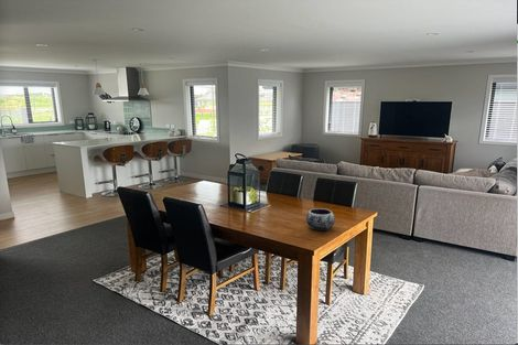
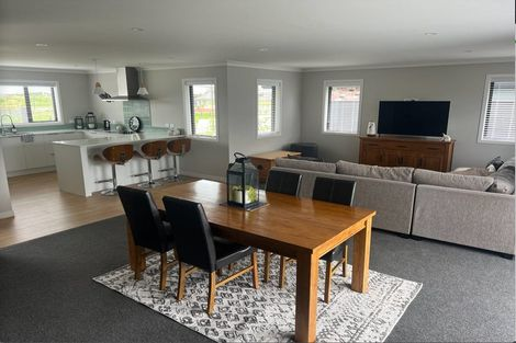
- decorative bowl [305,207,336,233]
